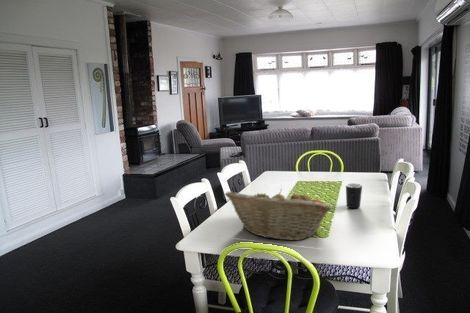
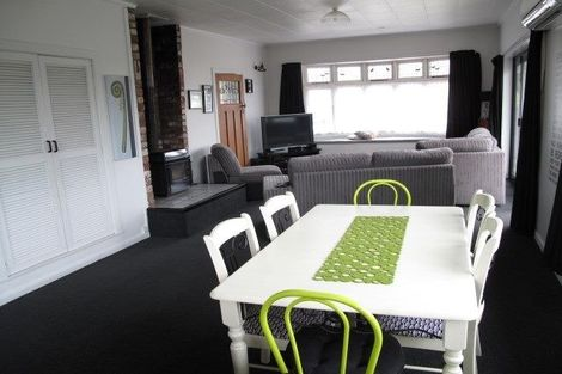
- fruit basket [224,187,333,241]
- mug [345,182,363,209]
